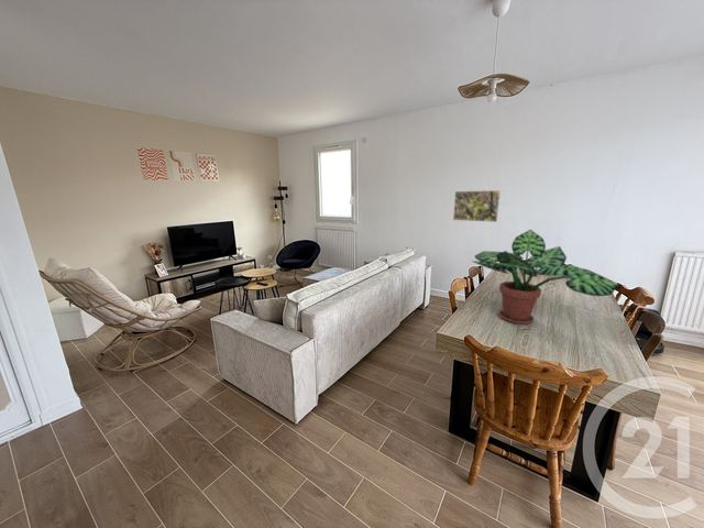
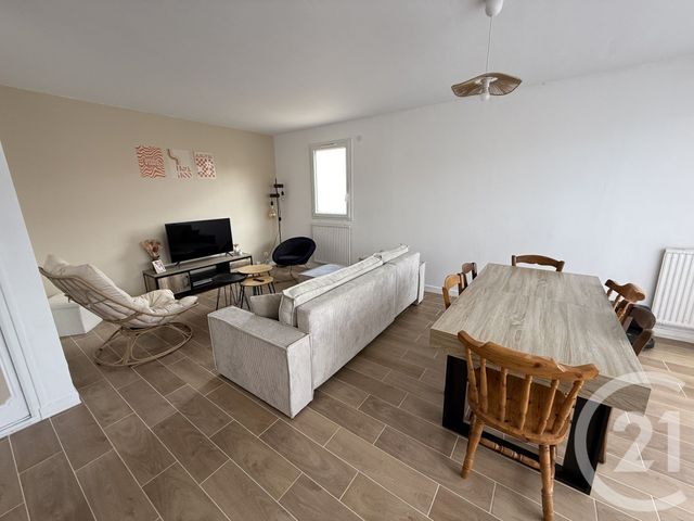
- potted plant [471,228,620,326]
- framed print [452,189,502,223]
